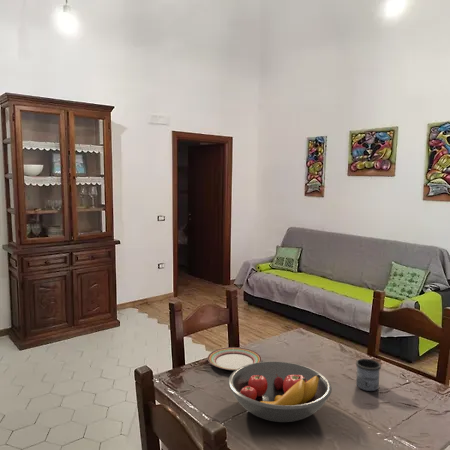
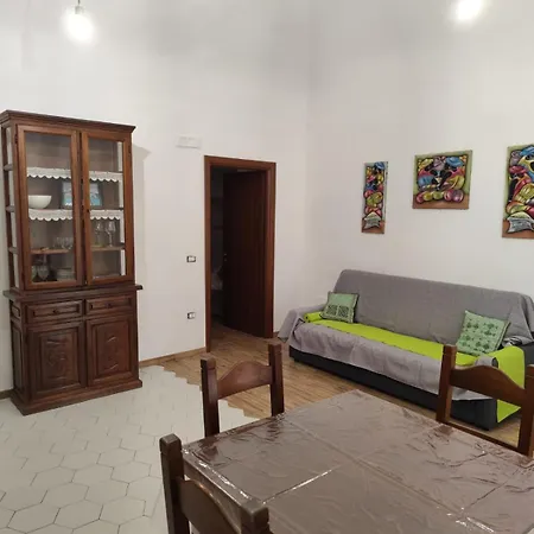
- fruit bowl [227,361,333,423]
- plate [207,346,263,371]
- mug [355,358,382,392]
